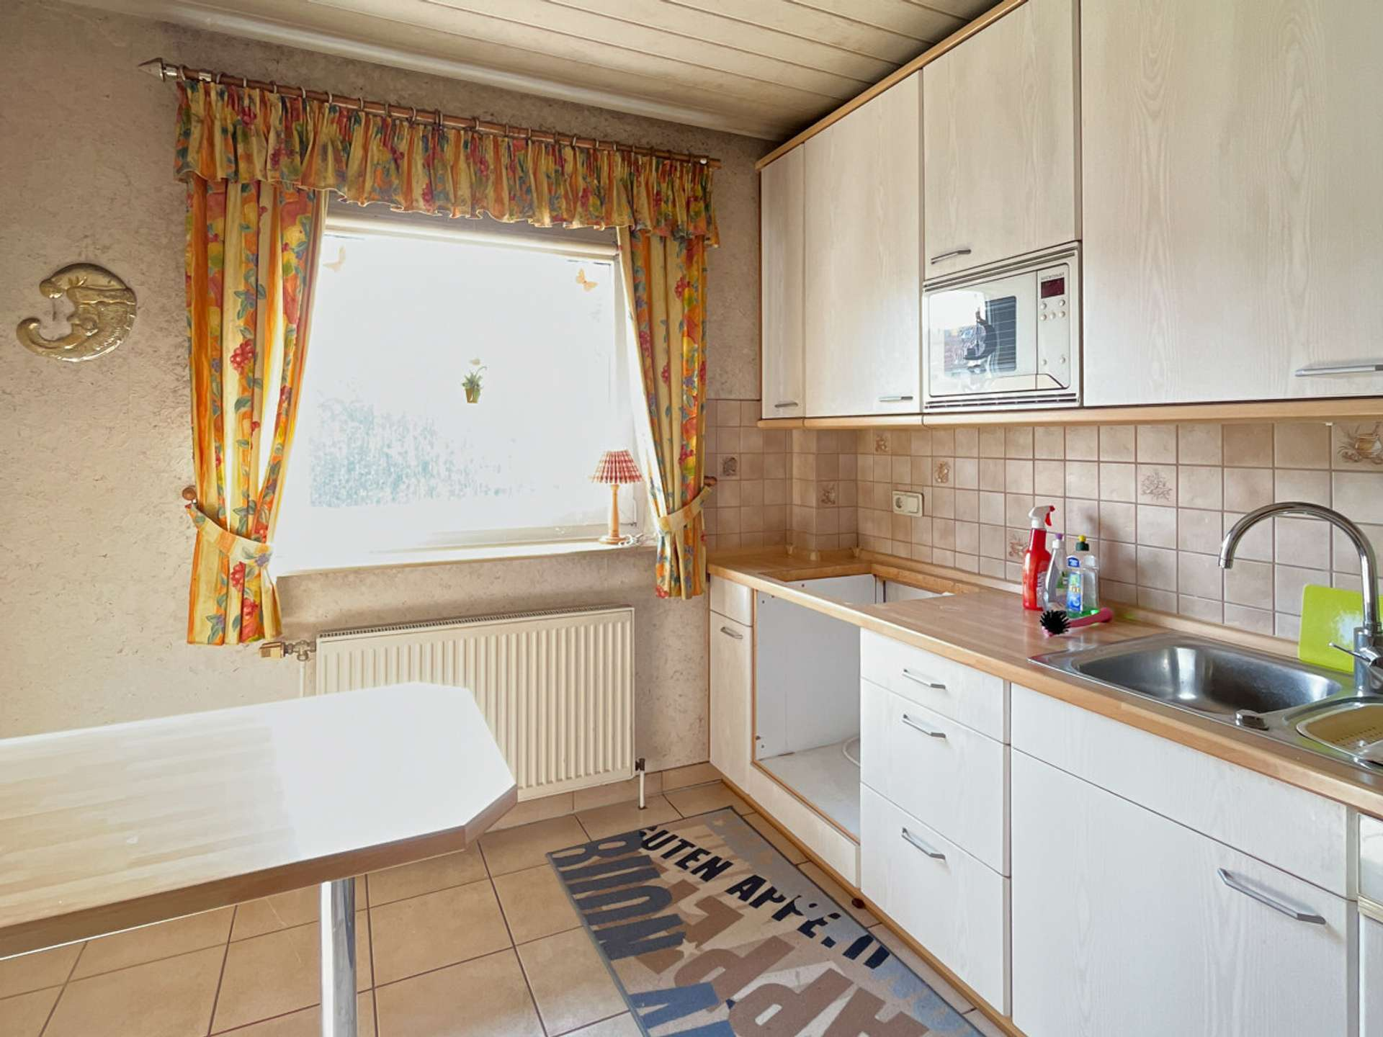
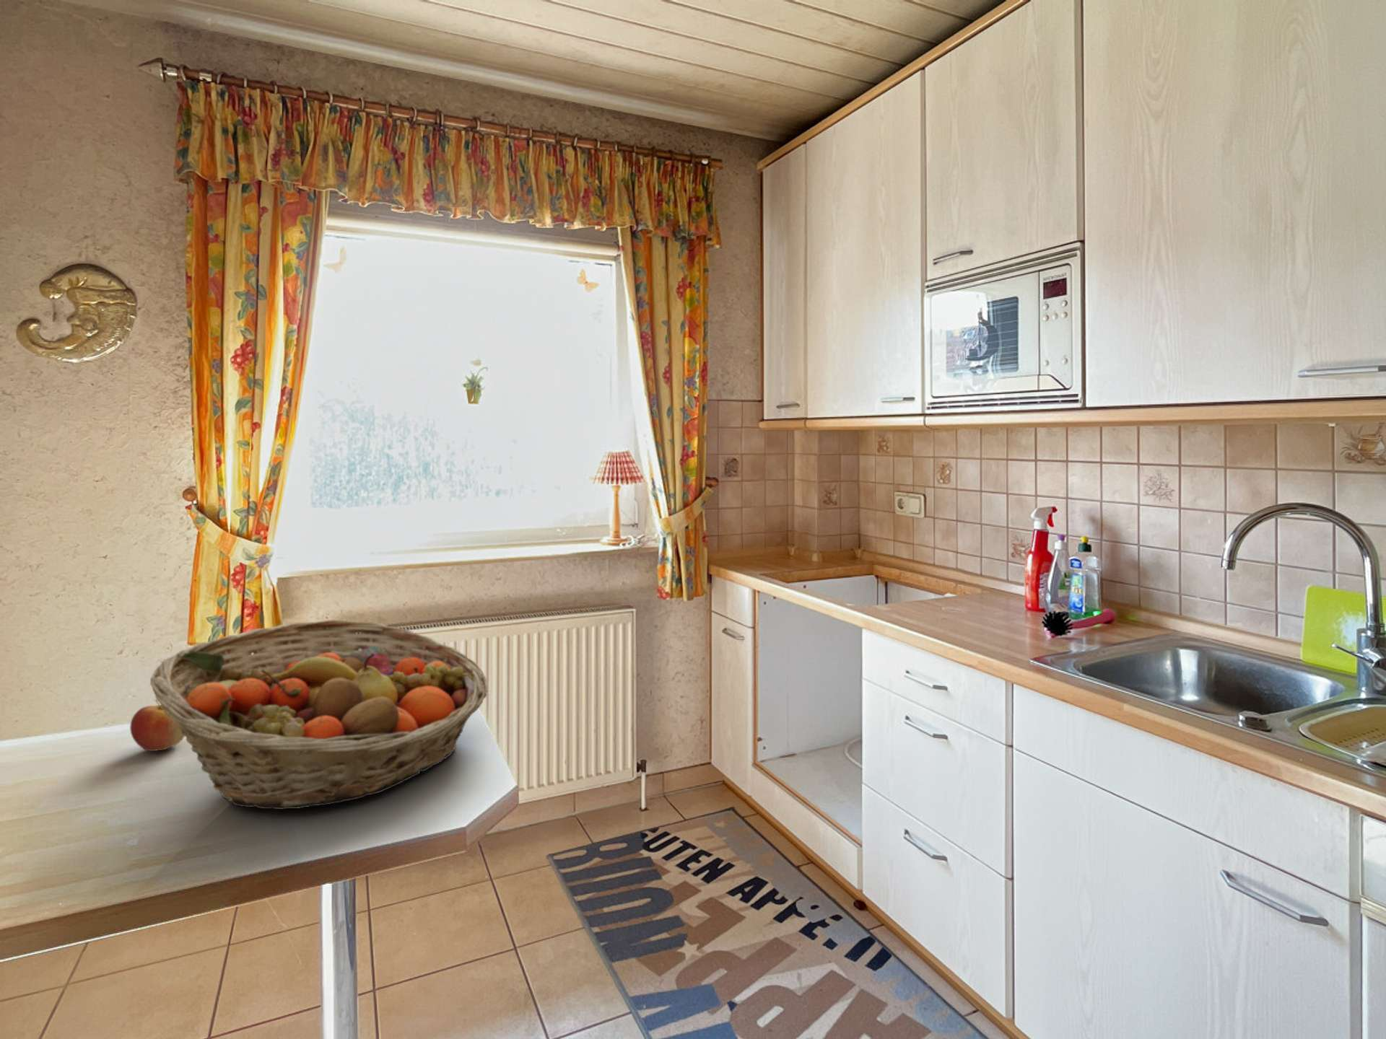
+ fruit basket [150,619,488,810]
+ apple [129,700,186,752]
